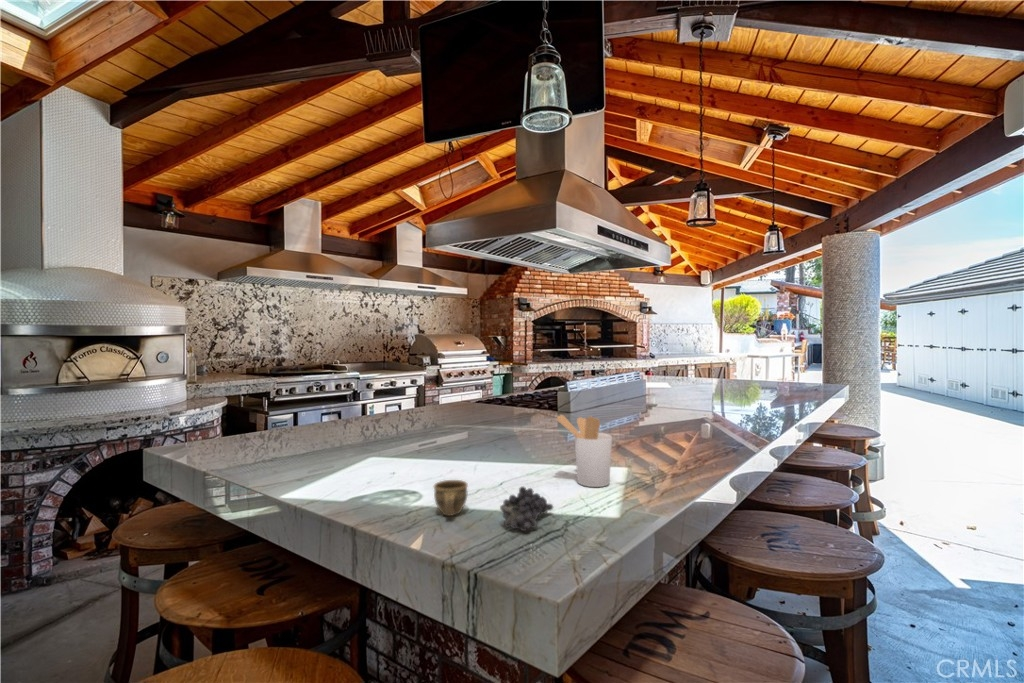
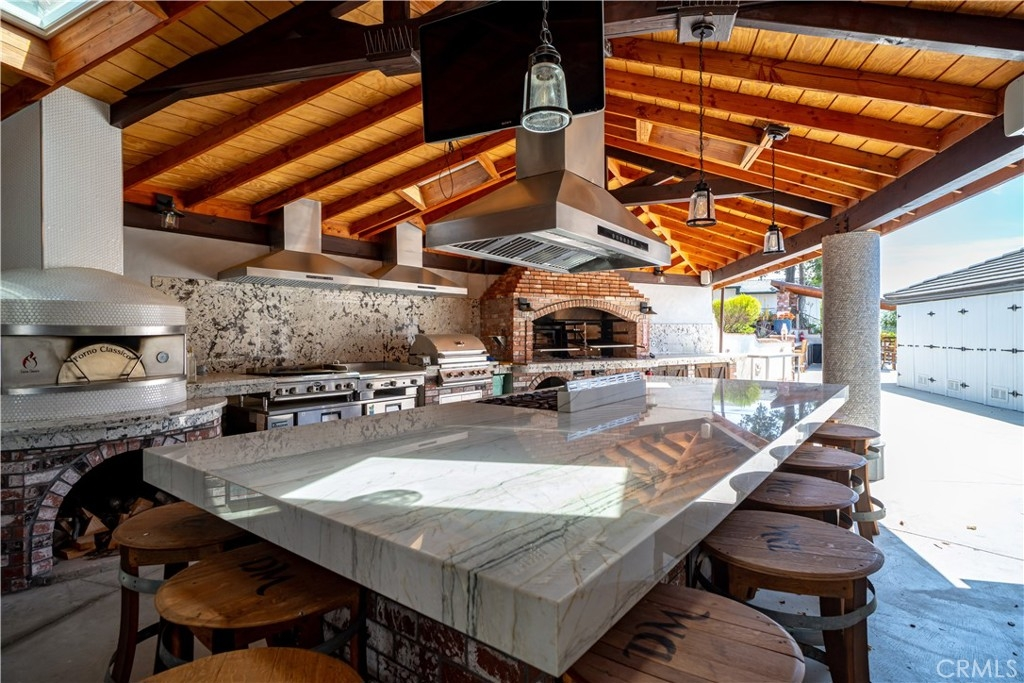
- utensil holder [554,414,613,488]
- fruit [499,485,554,532]
- cup [433,479,469,517]
